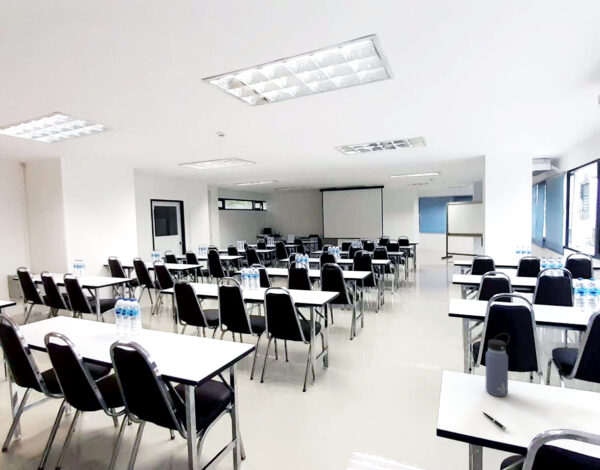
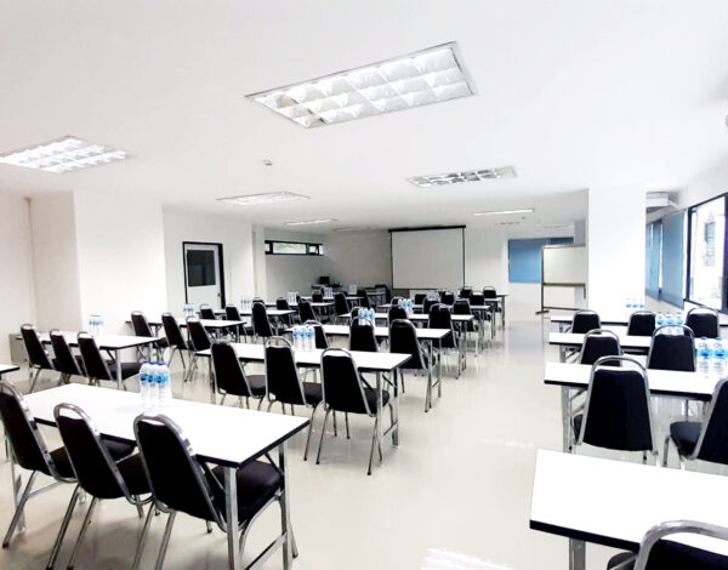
- pen [482,411,507,431]
- water bottle [485,332,511,397]
